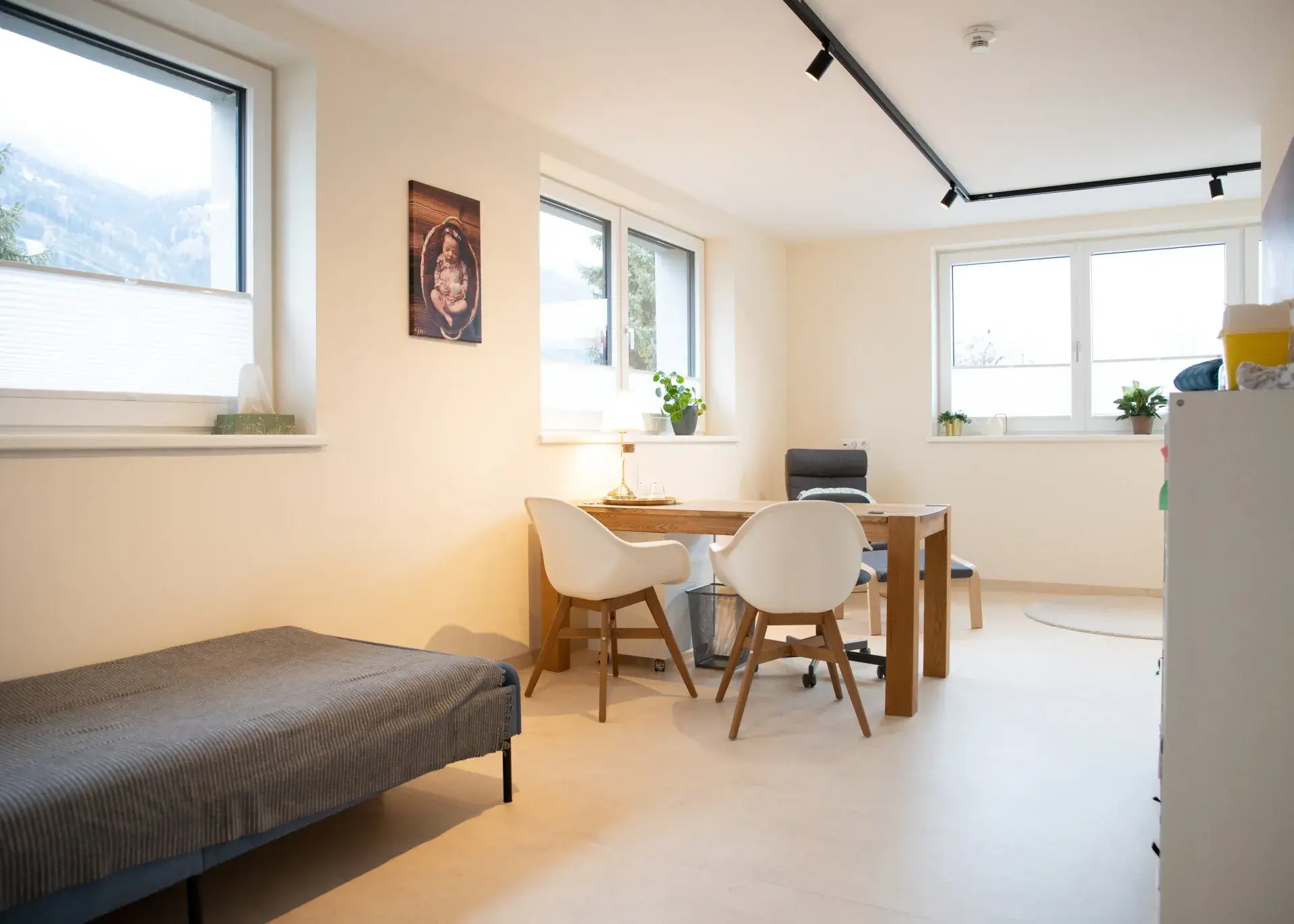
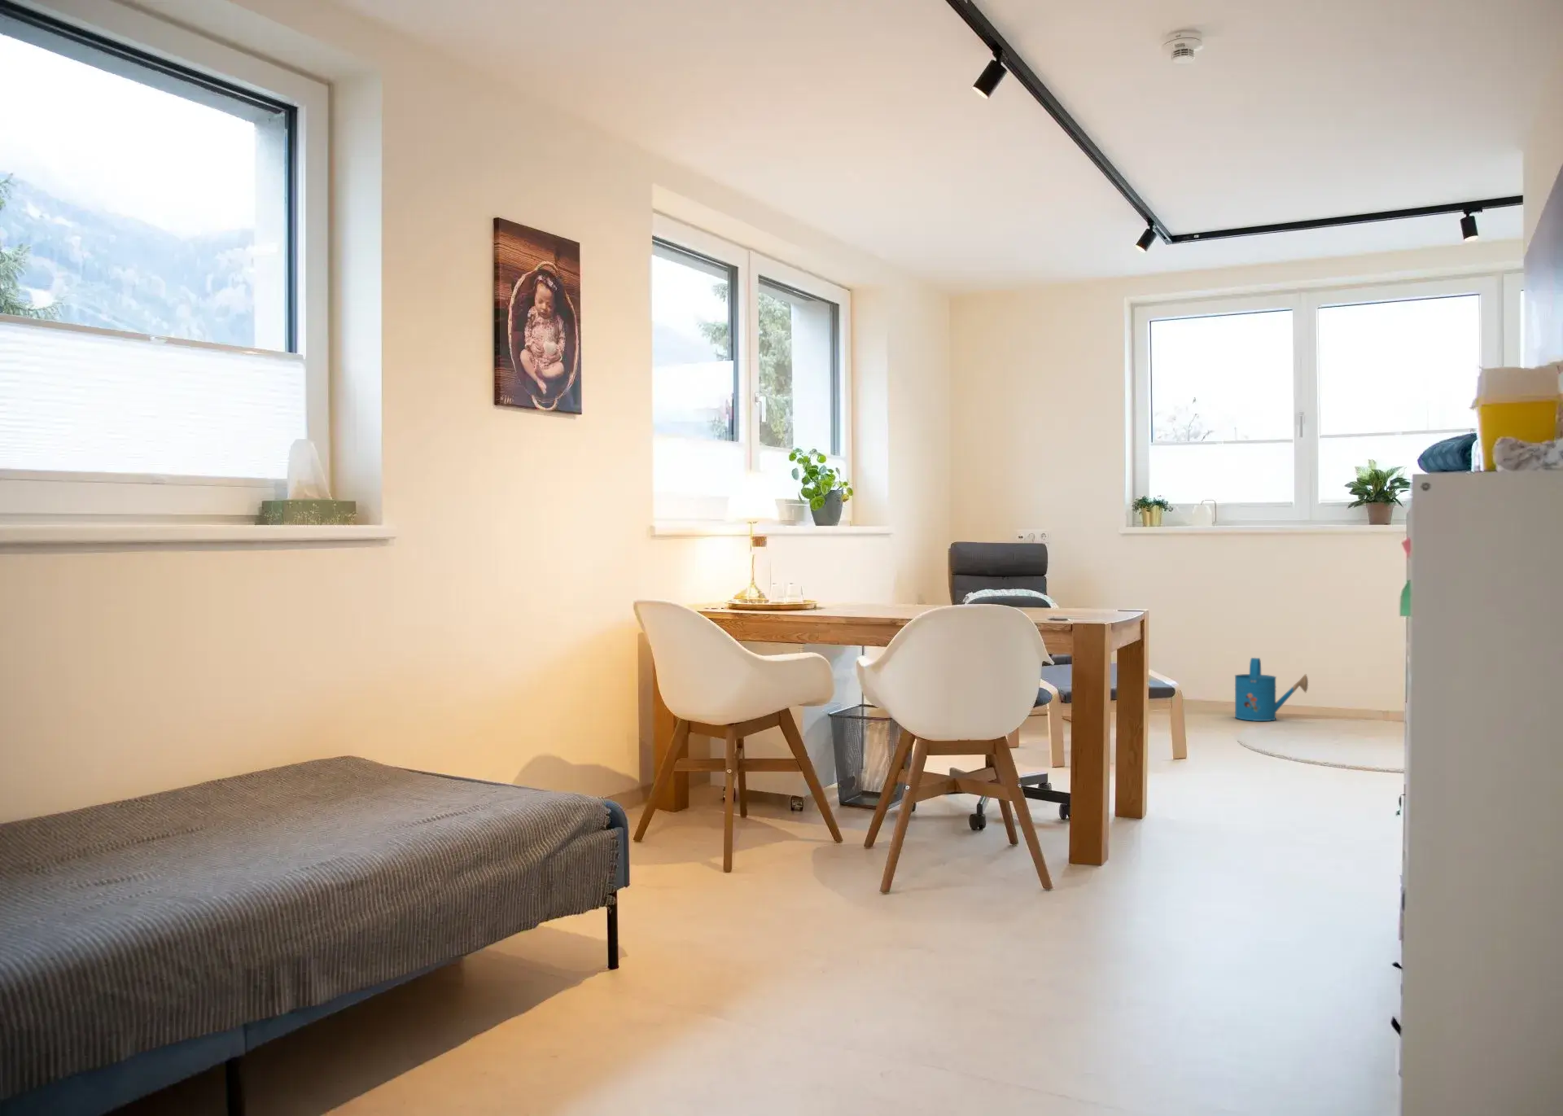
+ watering can [1234,657,1309,722]
